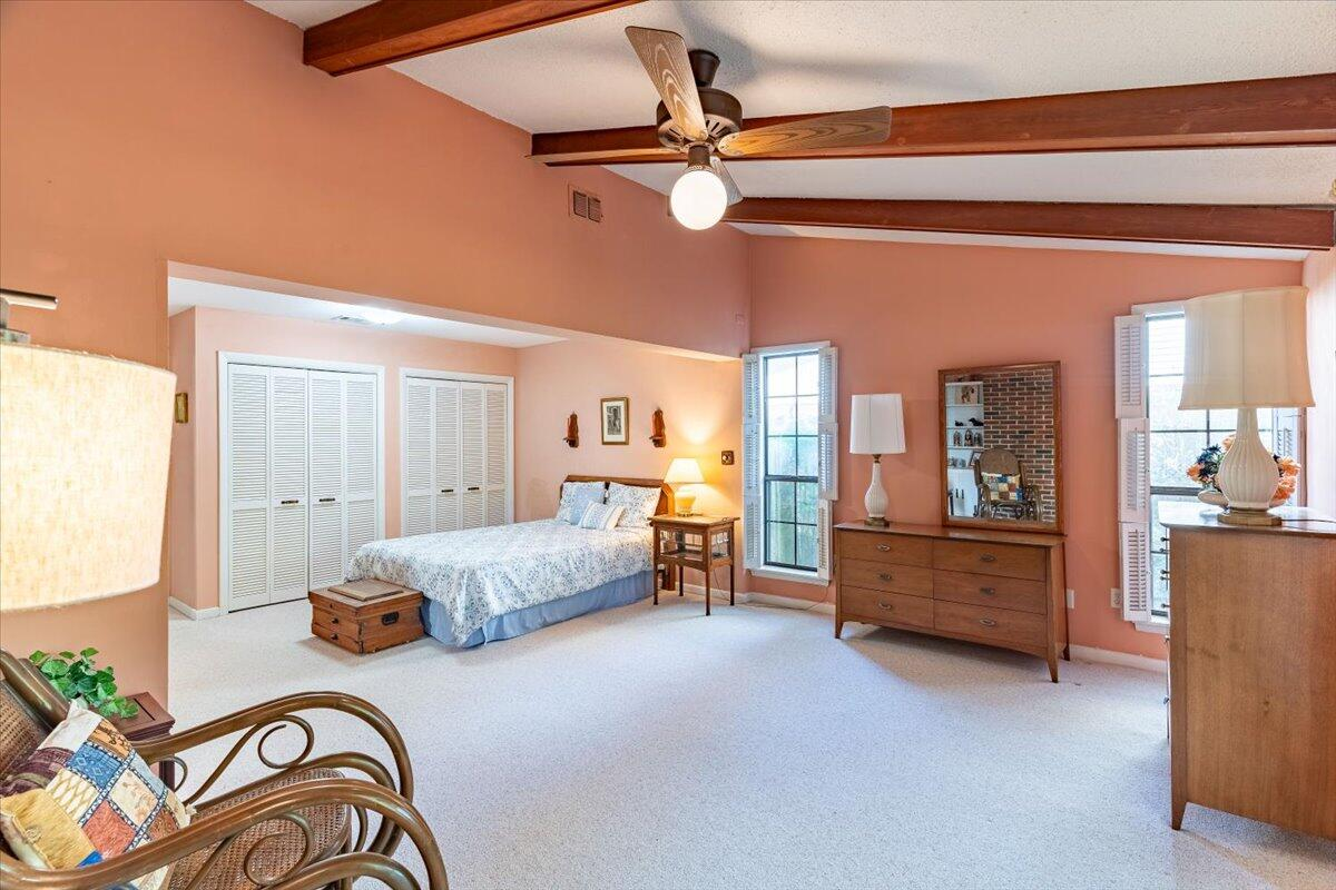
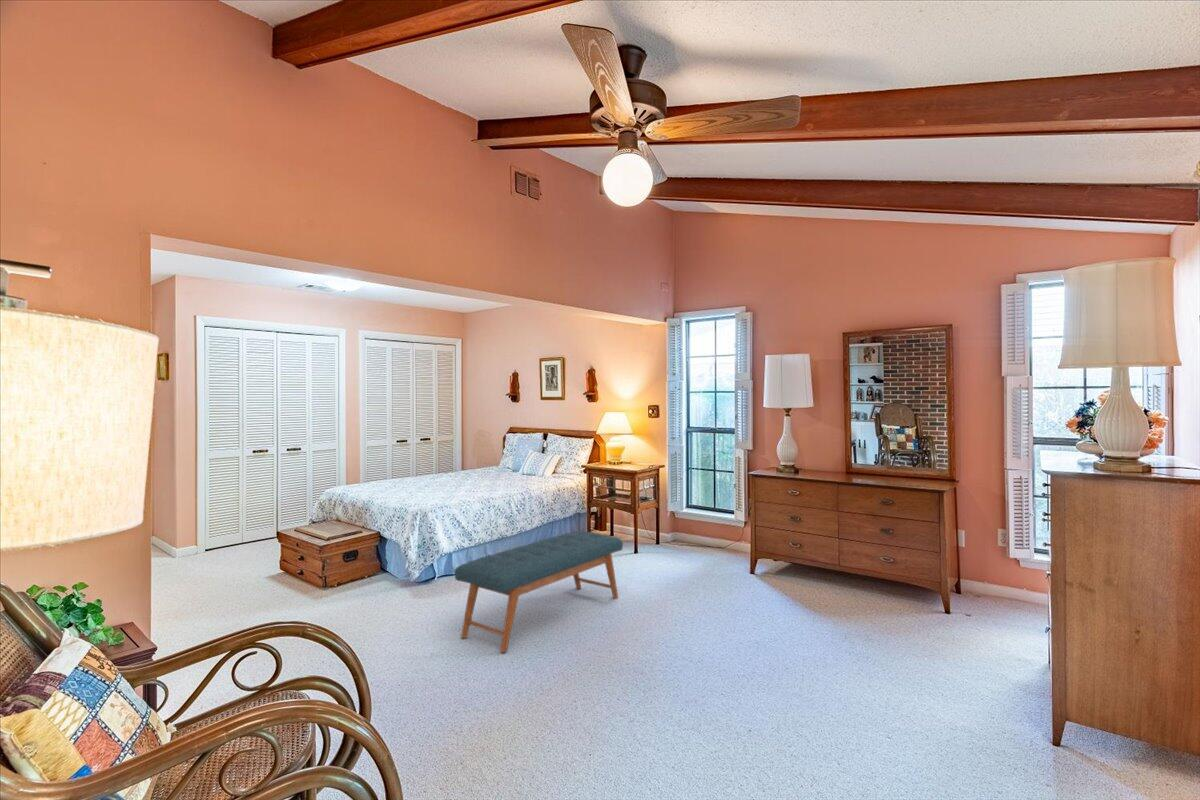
+ bench [454,530,624,653]
